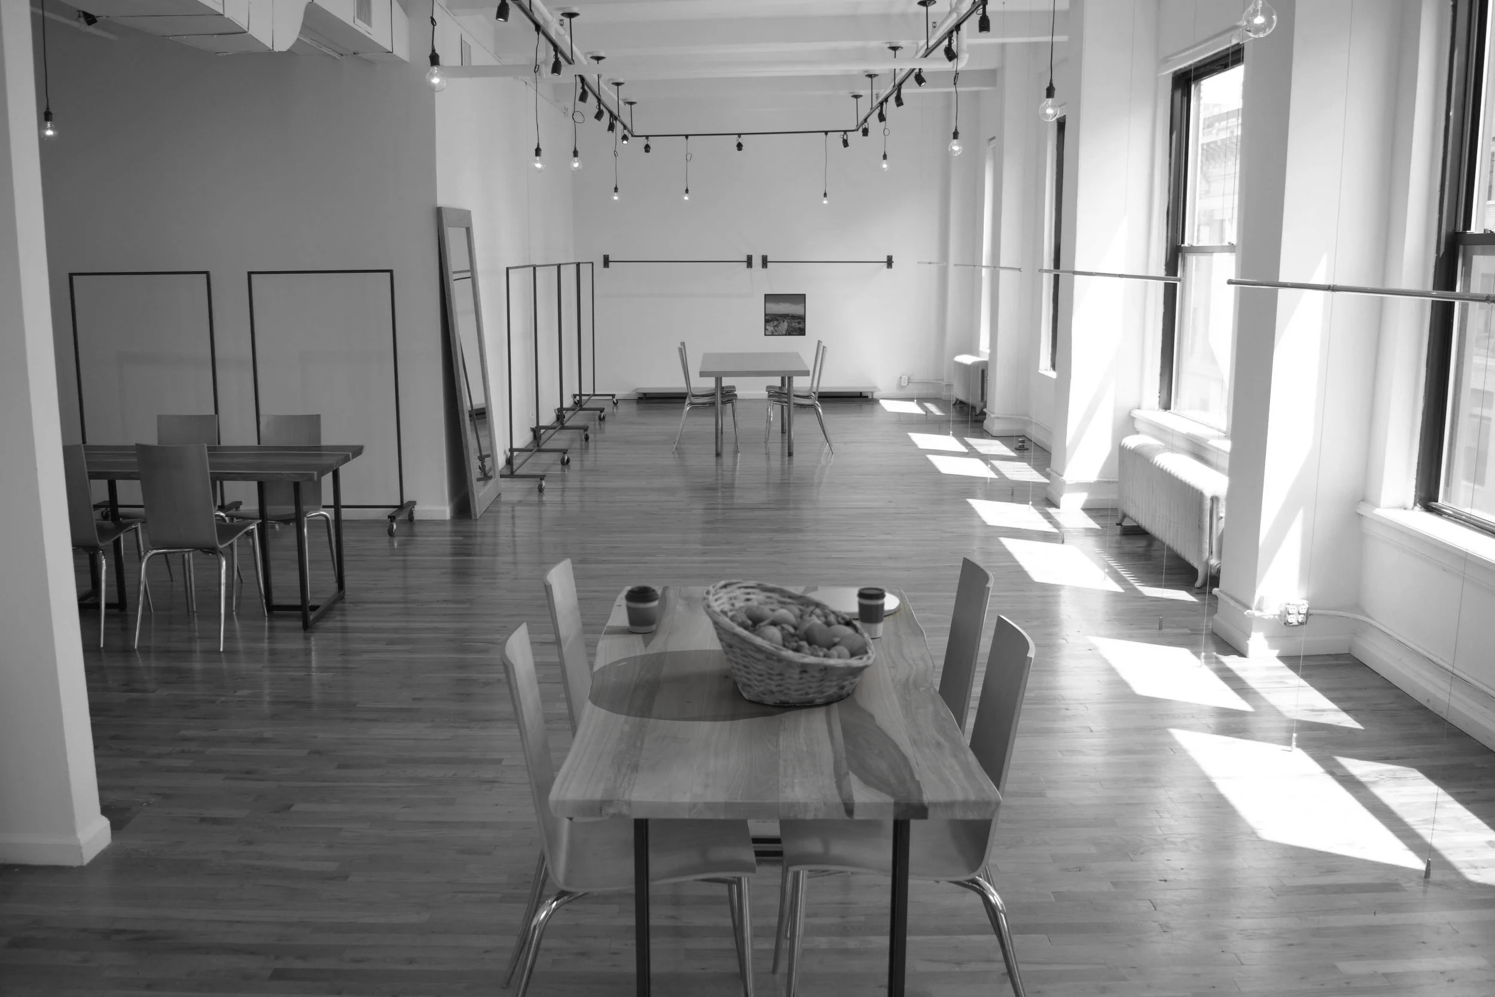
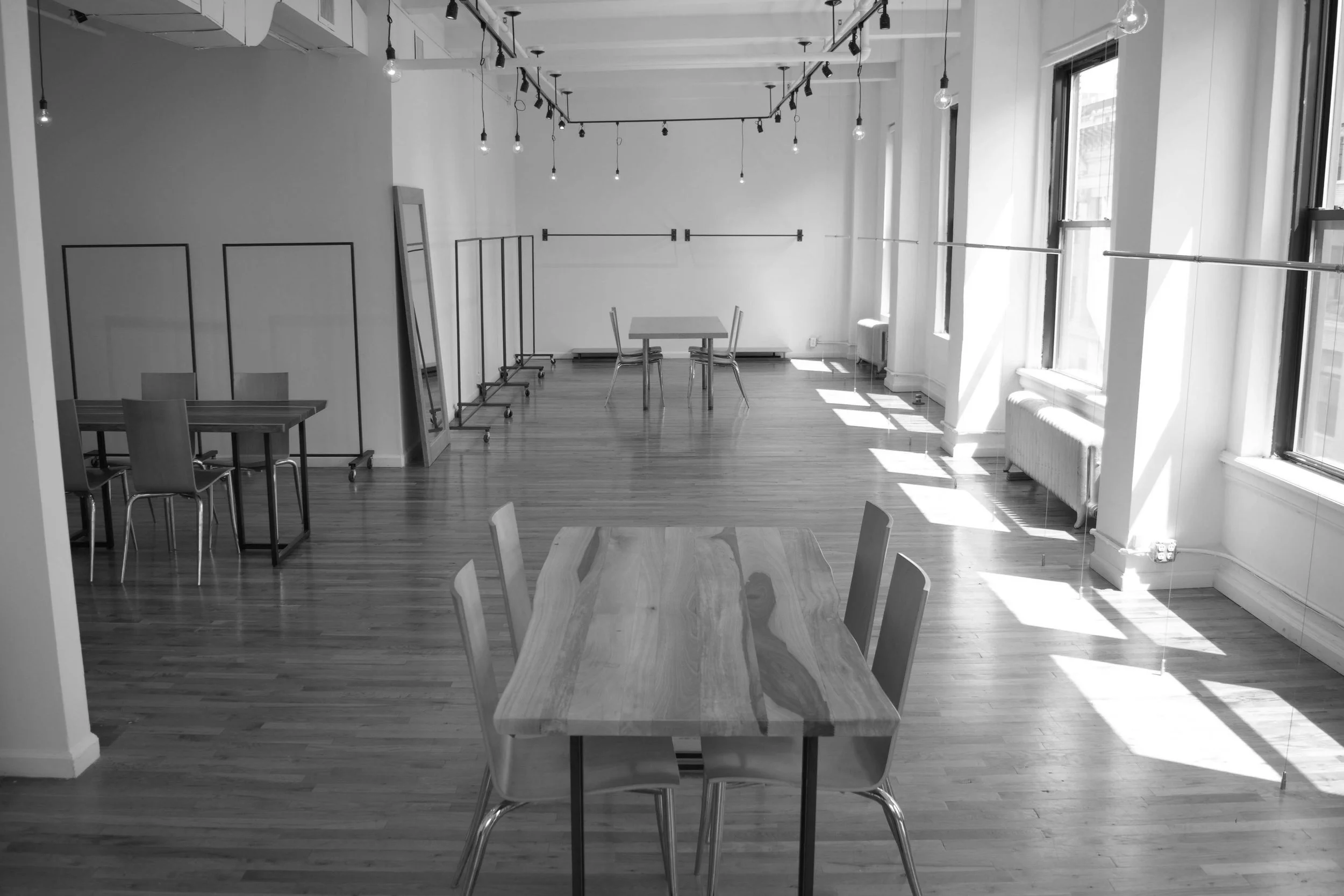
- plate [804,588,901,619]
- fruit basket [701,579,877,707]
- coffee cup [624,585,661,633]
- coffee cup [857,586,887,639]
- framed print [764,293,806,337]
